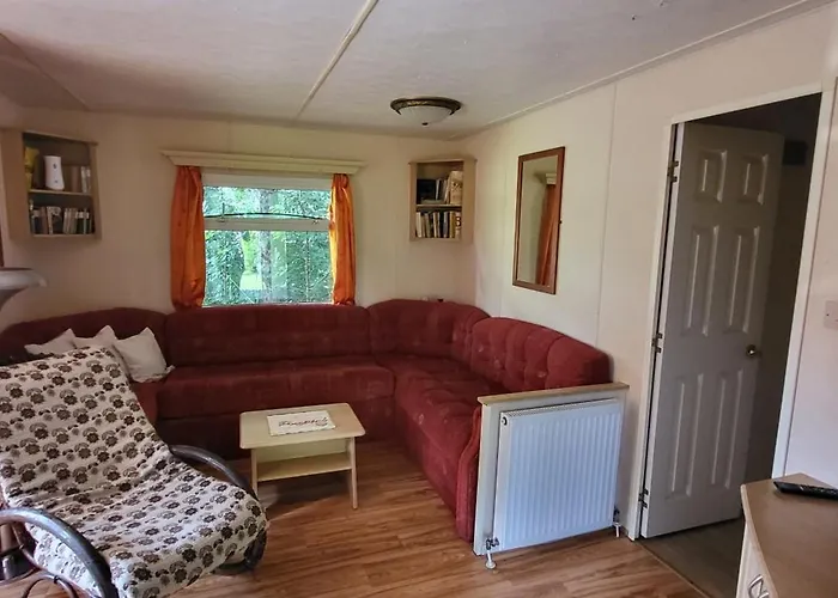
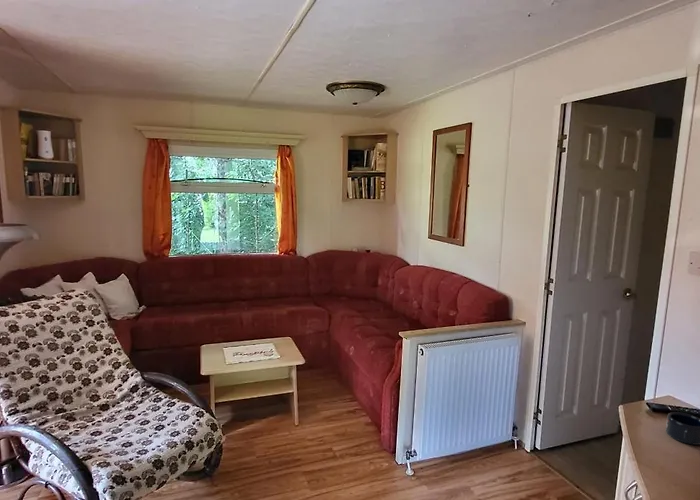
+ mug [665,411,700,446]
